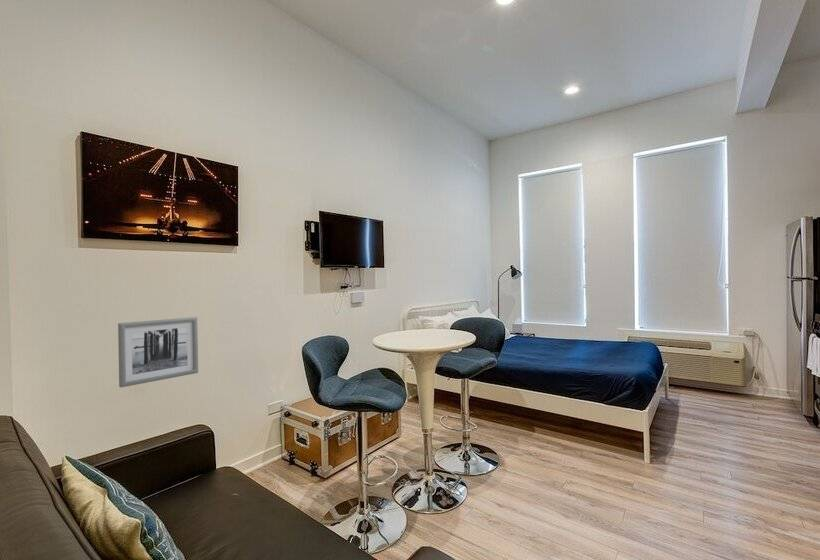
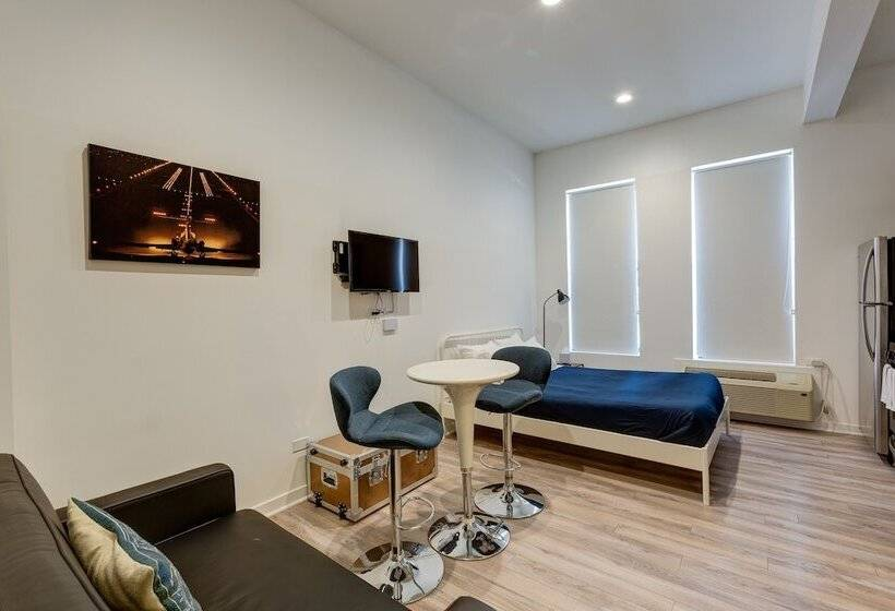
- wall art [117,316,199,388]
